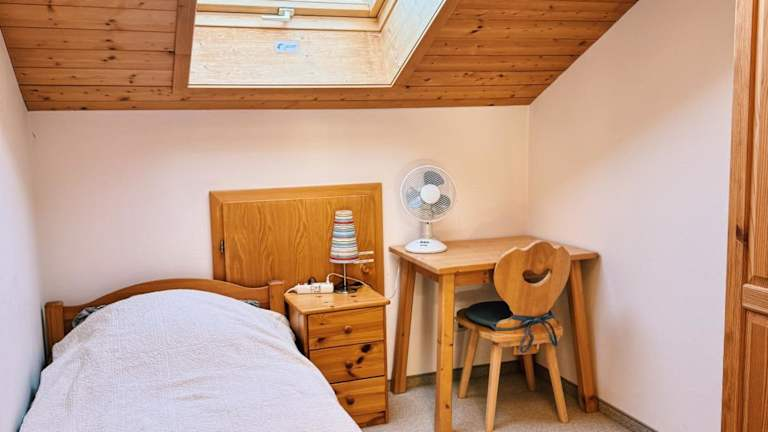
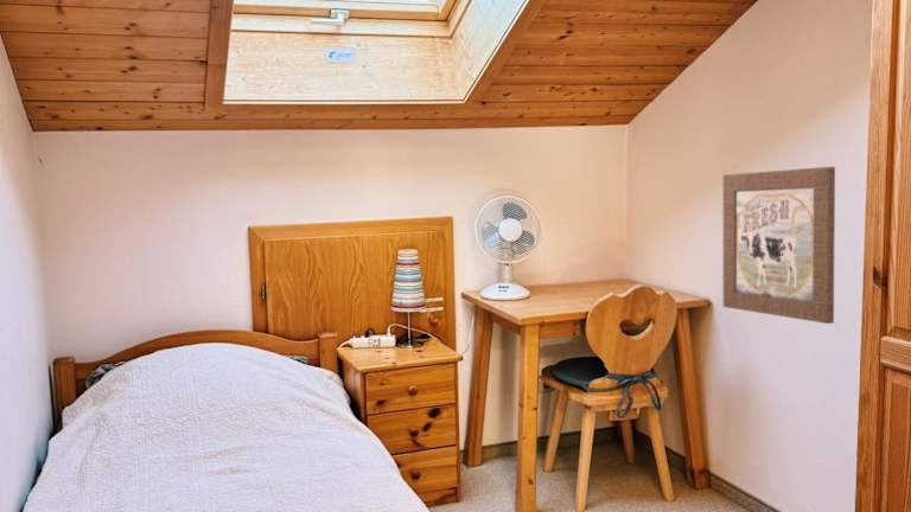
+ wall art [722,166,836,325]
